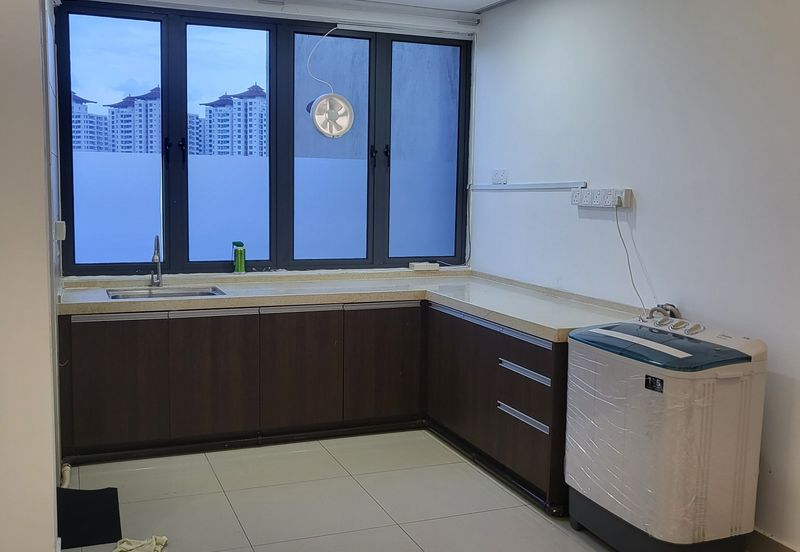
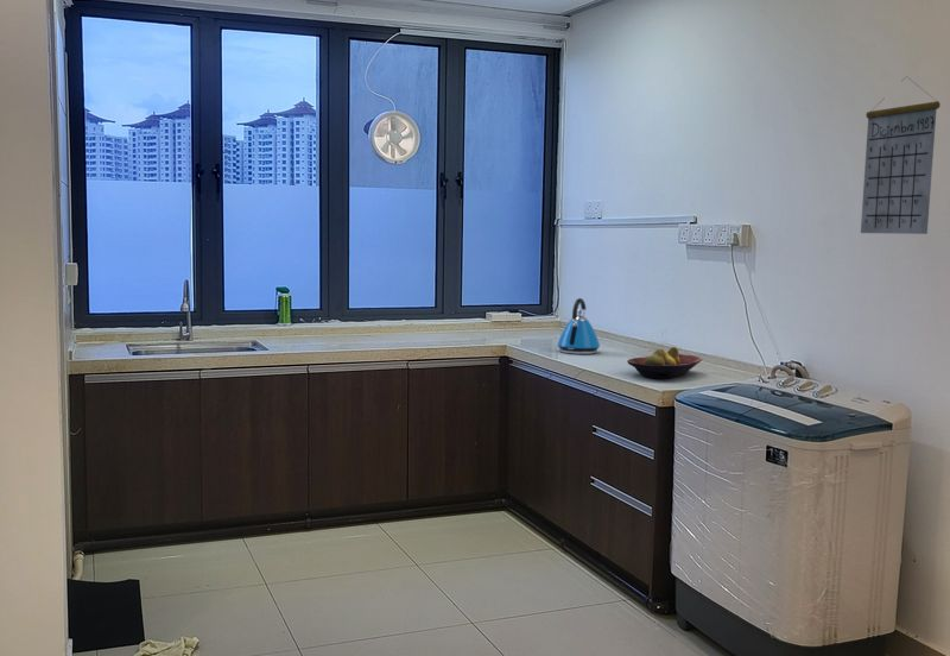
+ calendar [860,75,942,235]
+ fruit bowl [626,346,703,380]
+ kettle [556,297,601,355]
